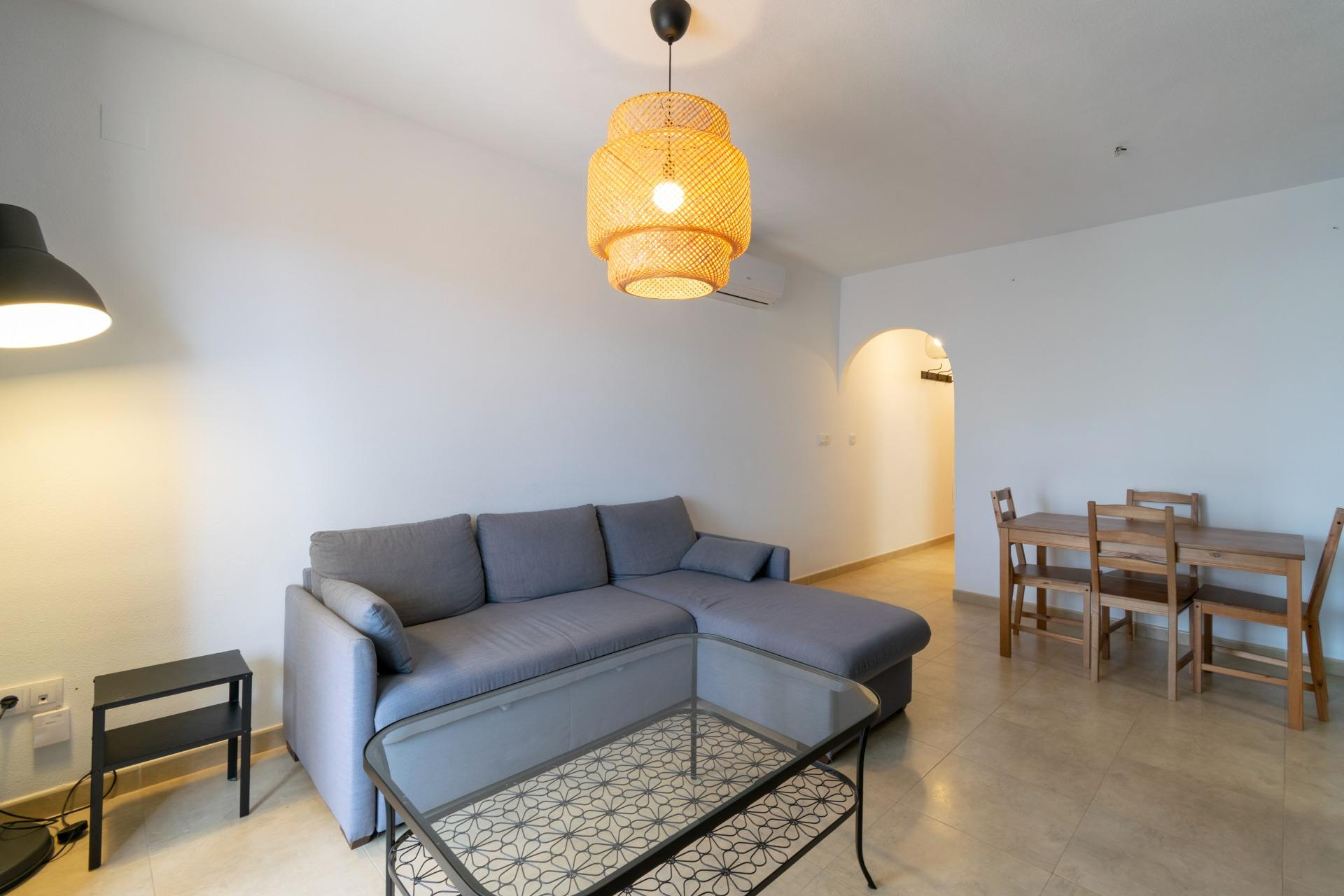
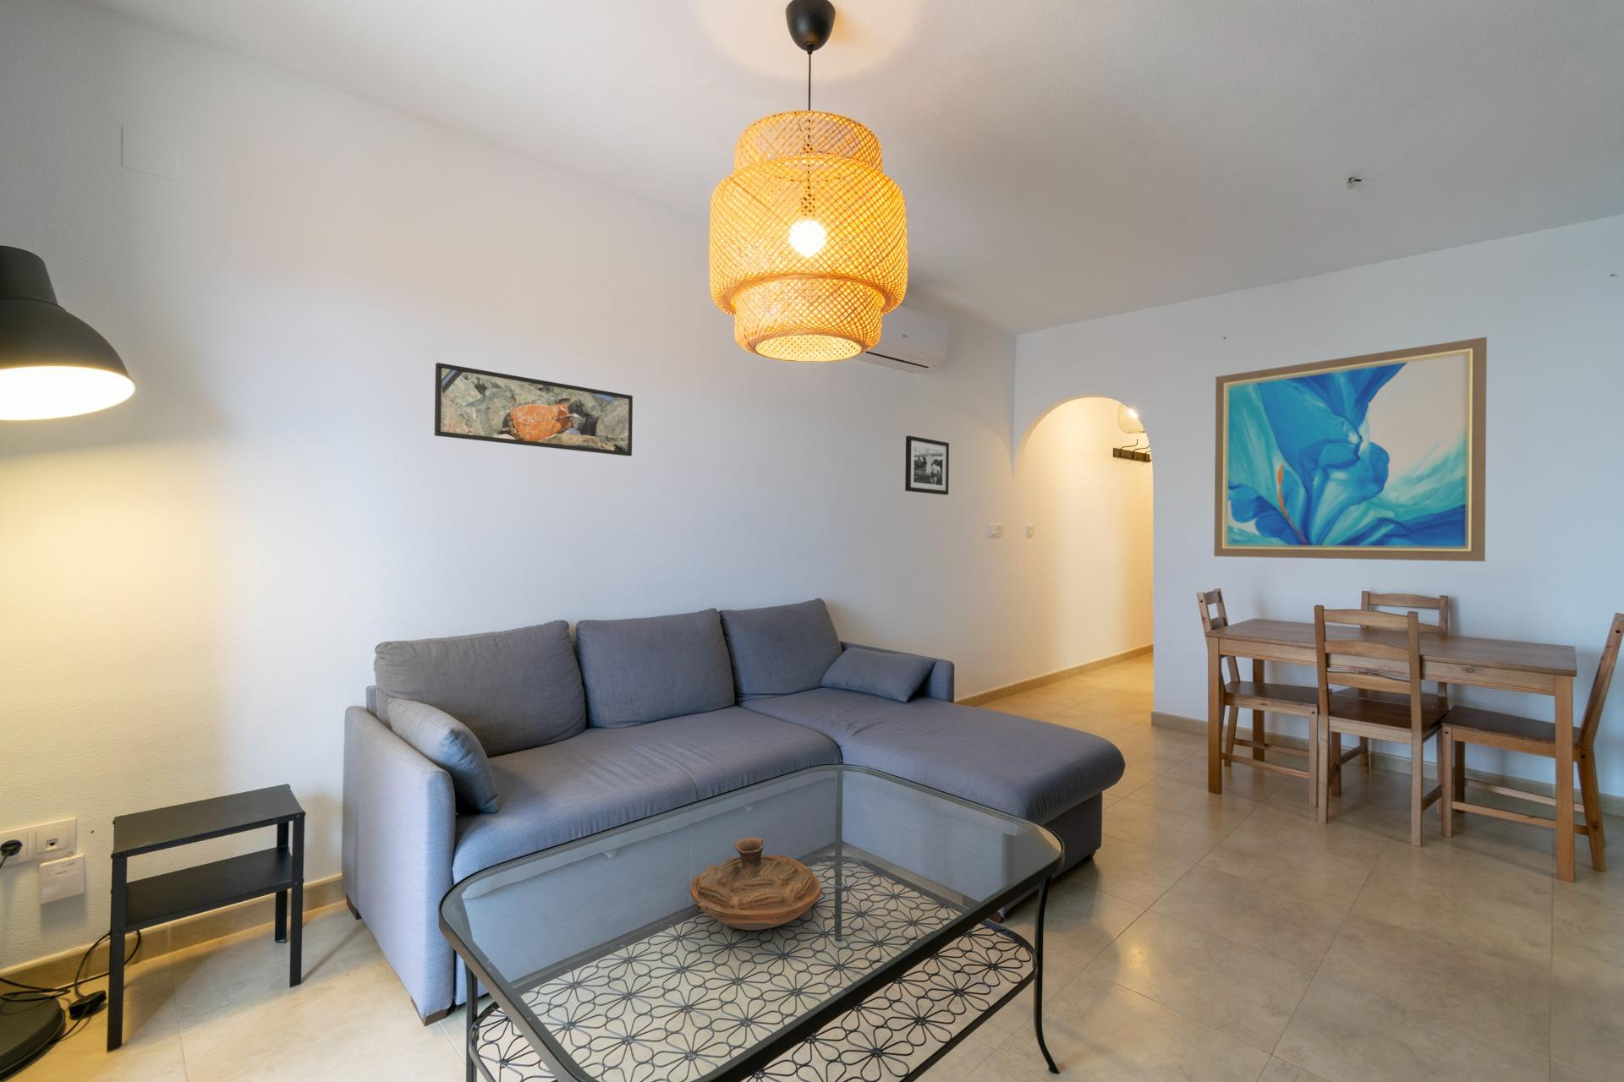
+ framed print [434,362,633,456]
+ picture frame [904,435,950,495]
+ wall art [1213,337,1487,562]
+ decorative bowl [689,837,822,931]
